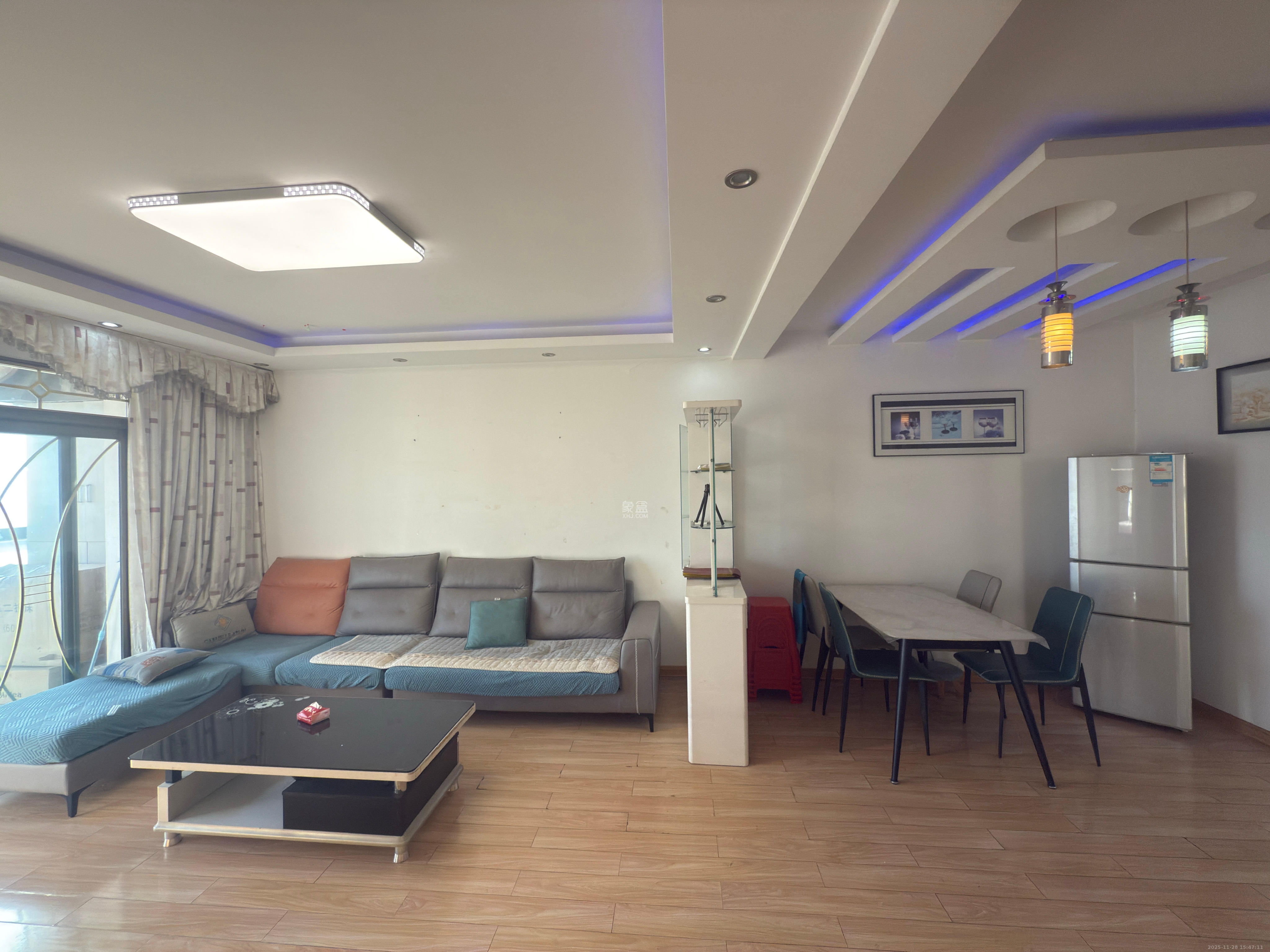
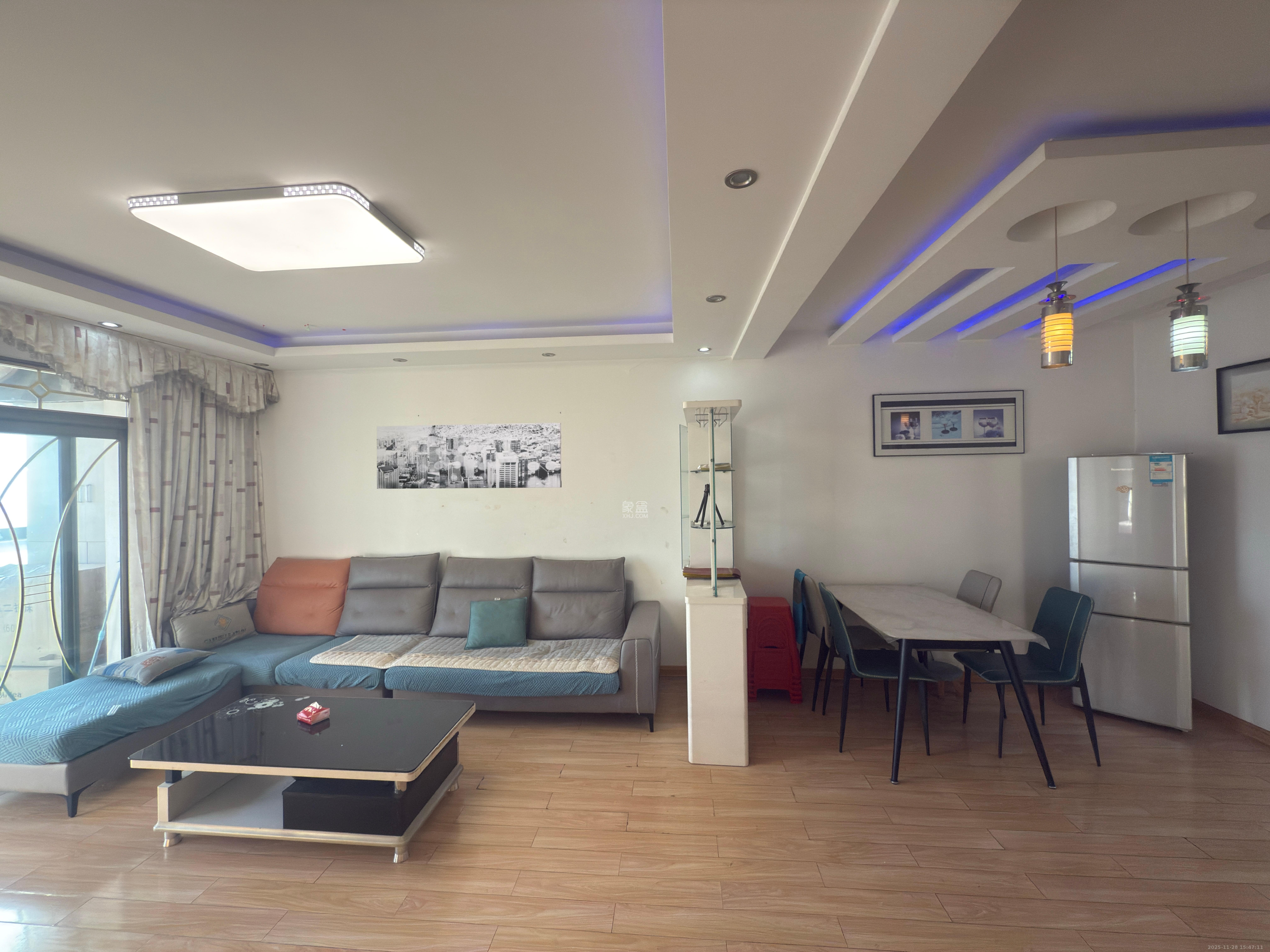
+ wall art [376,422,562,489]
